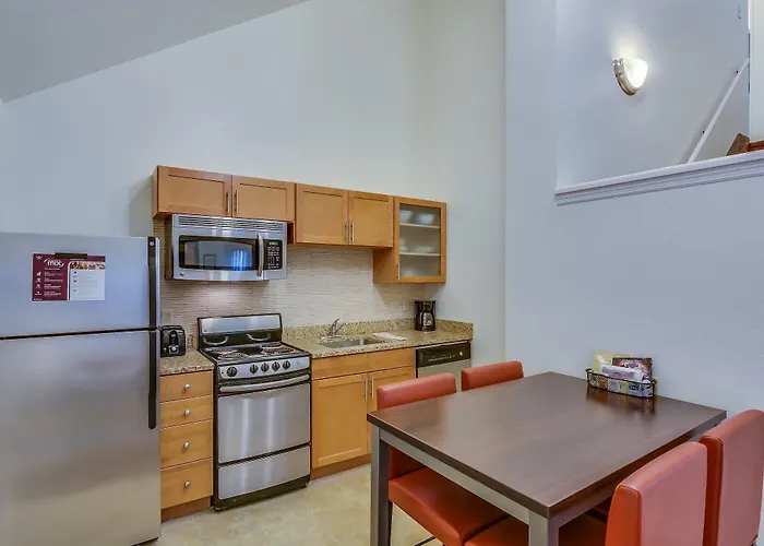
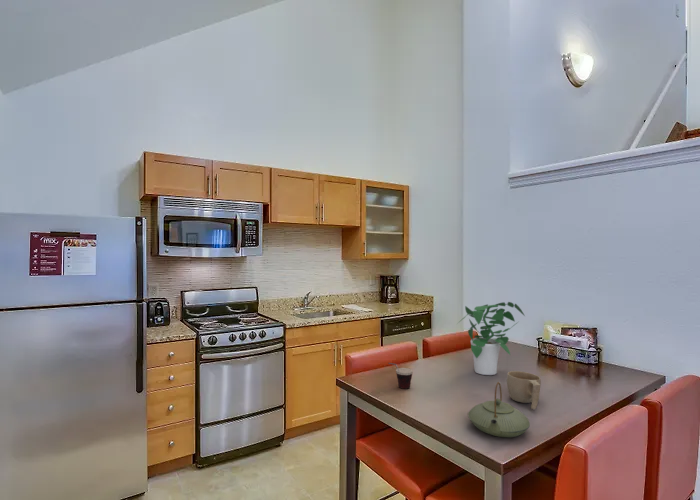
+ potted plant [456,301,526,376]
+ cup [506,370,542,410]
+ cup [387,362,414,390]
+ teapot [467,381,531,438]
